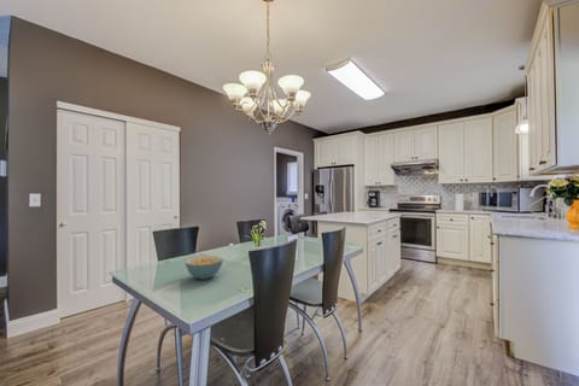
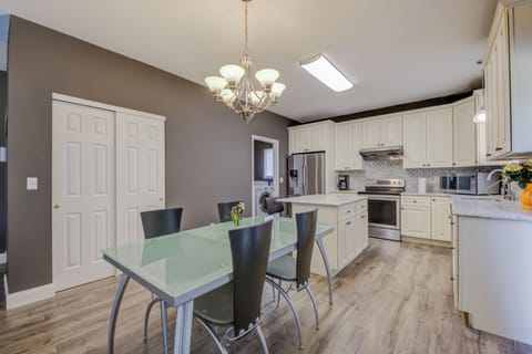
- cereal bowl [185,255,224,281]
